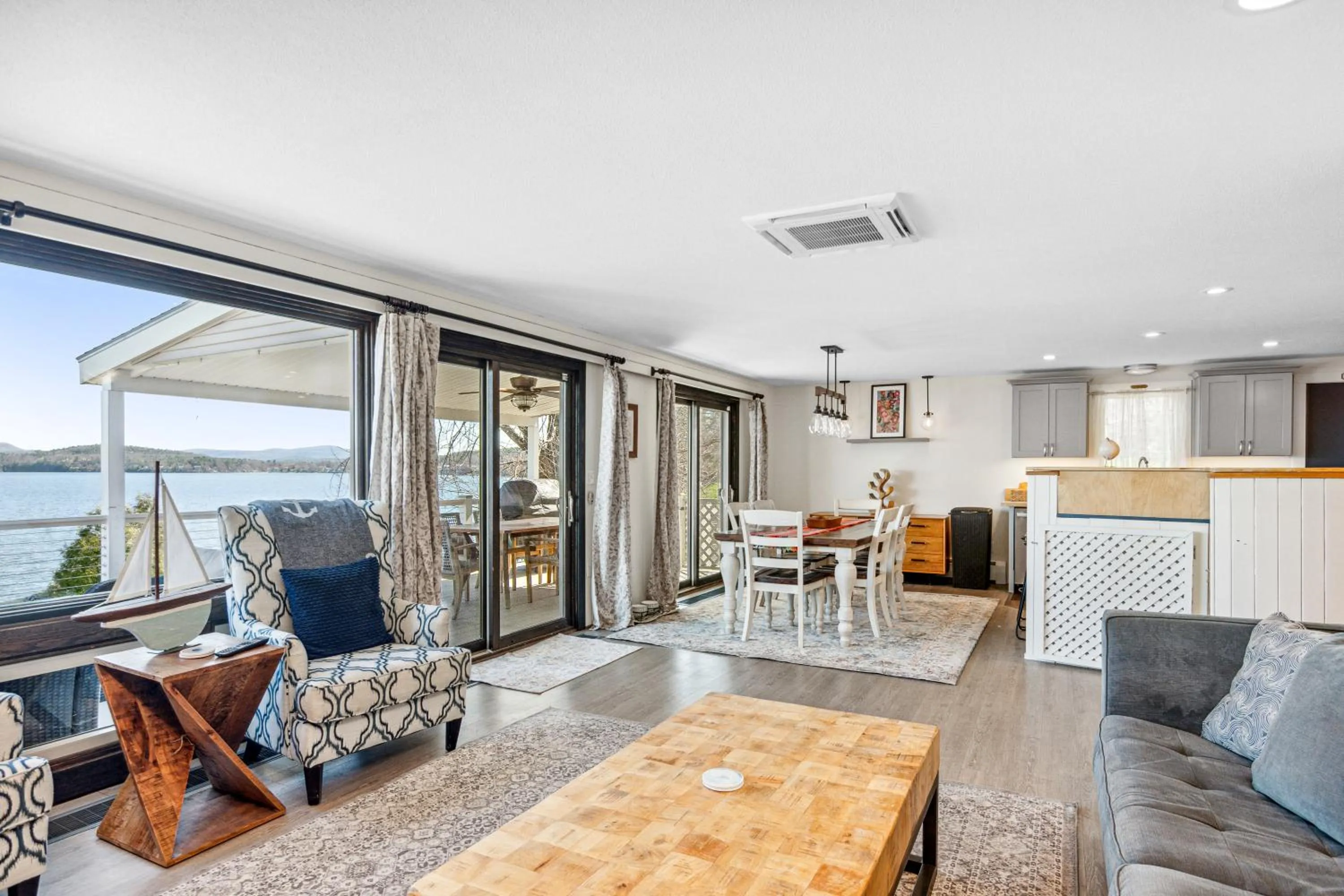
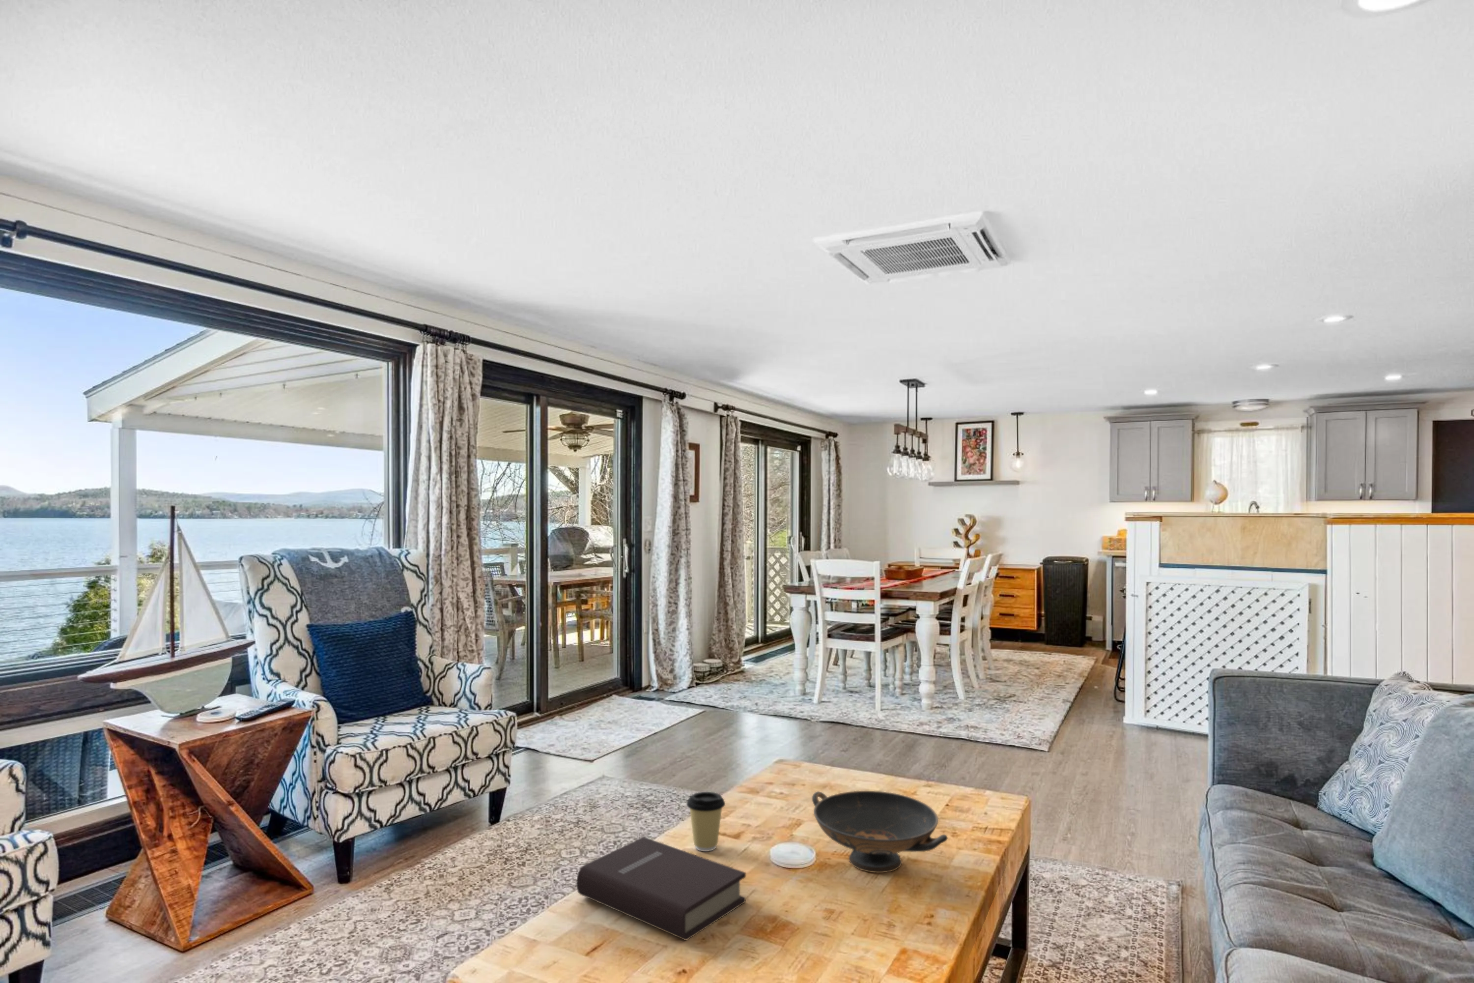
+ decorative bowl [812,790,949,873]
+ book [576,836,747,940]
+ coffee cup [685,791,726,851]
